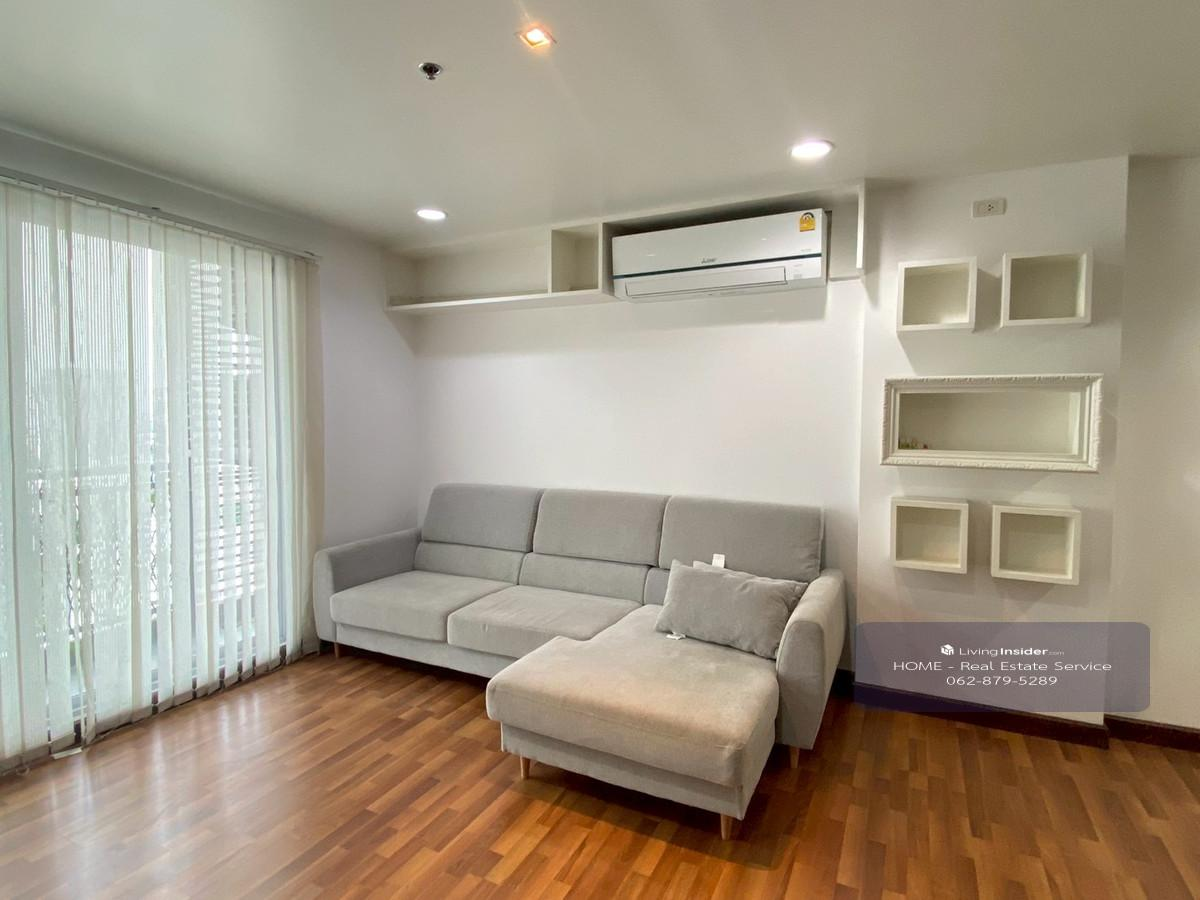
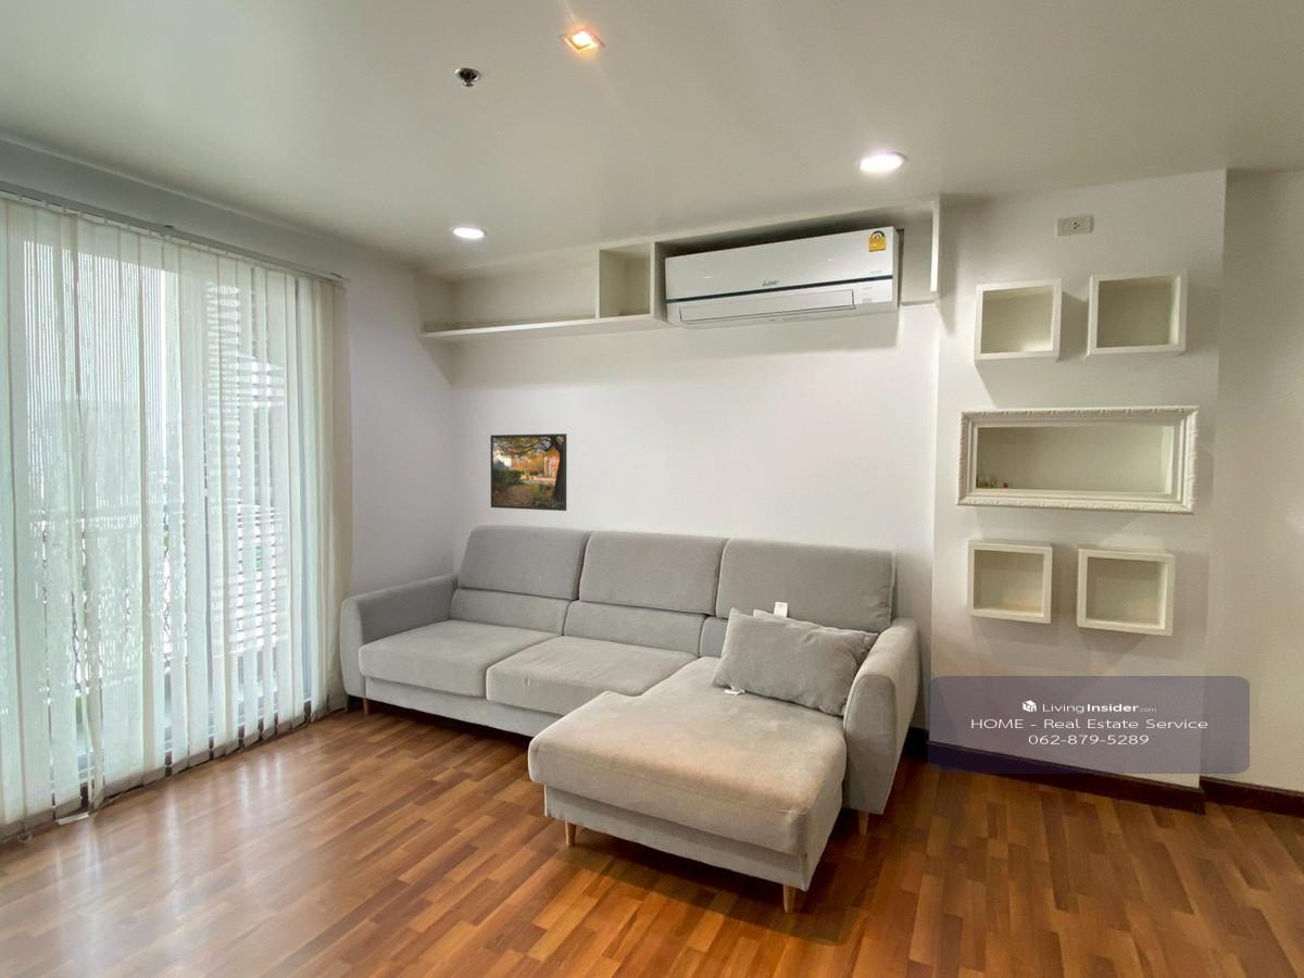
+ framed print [489,432,567,512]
